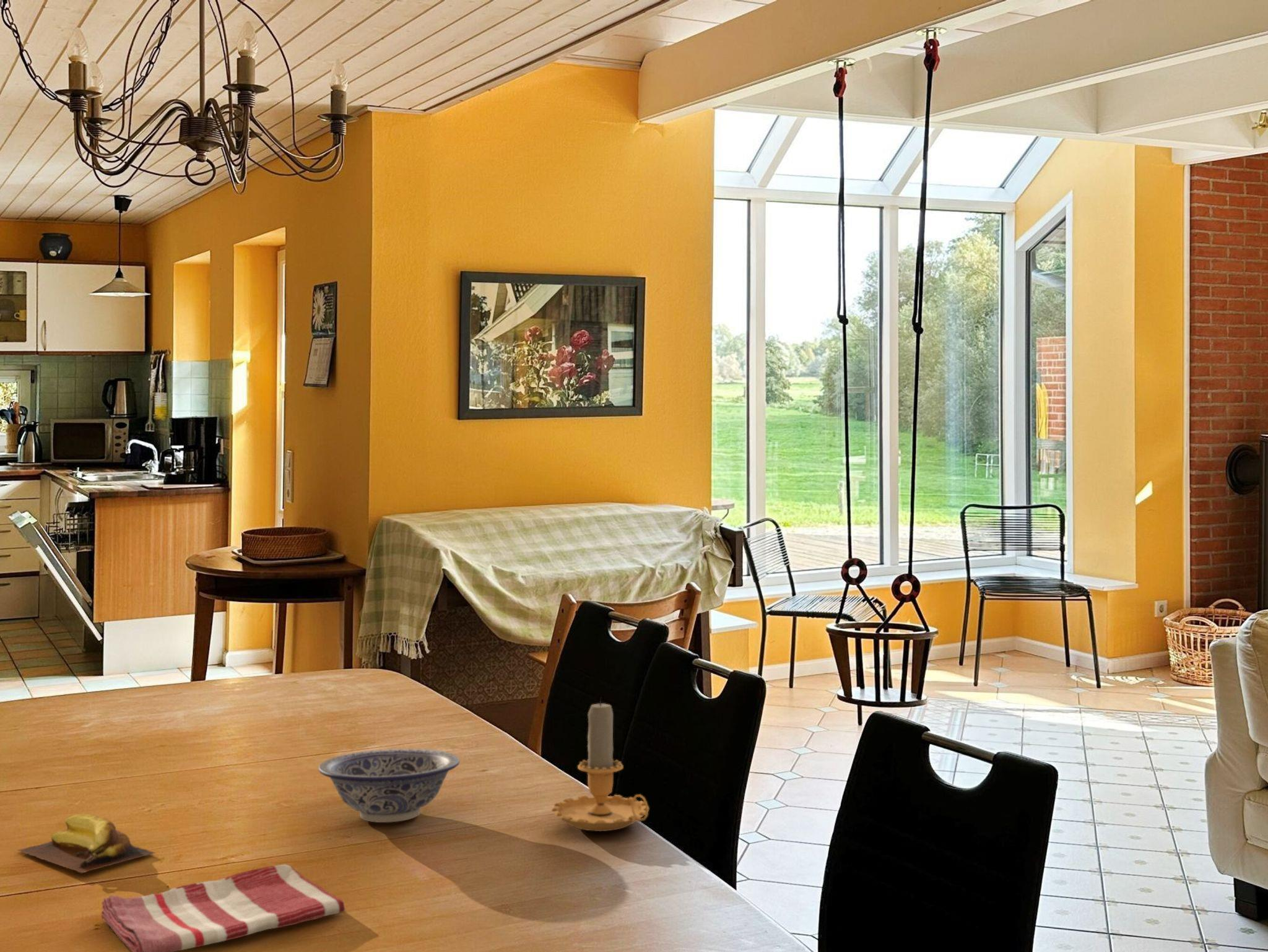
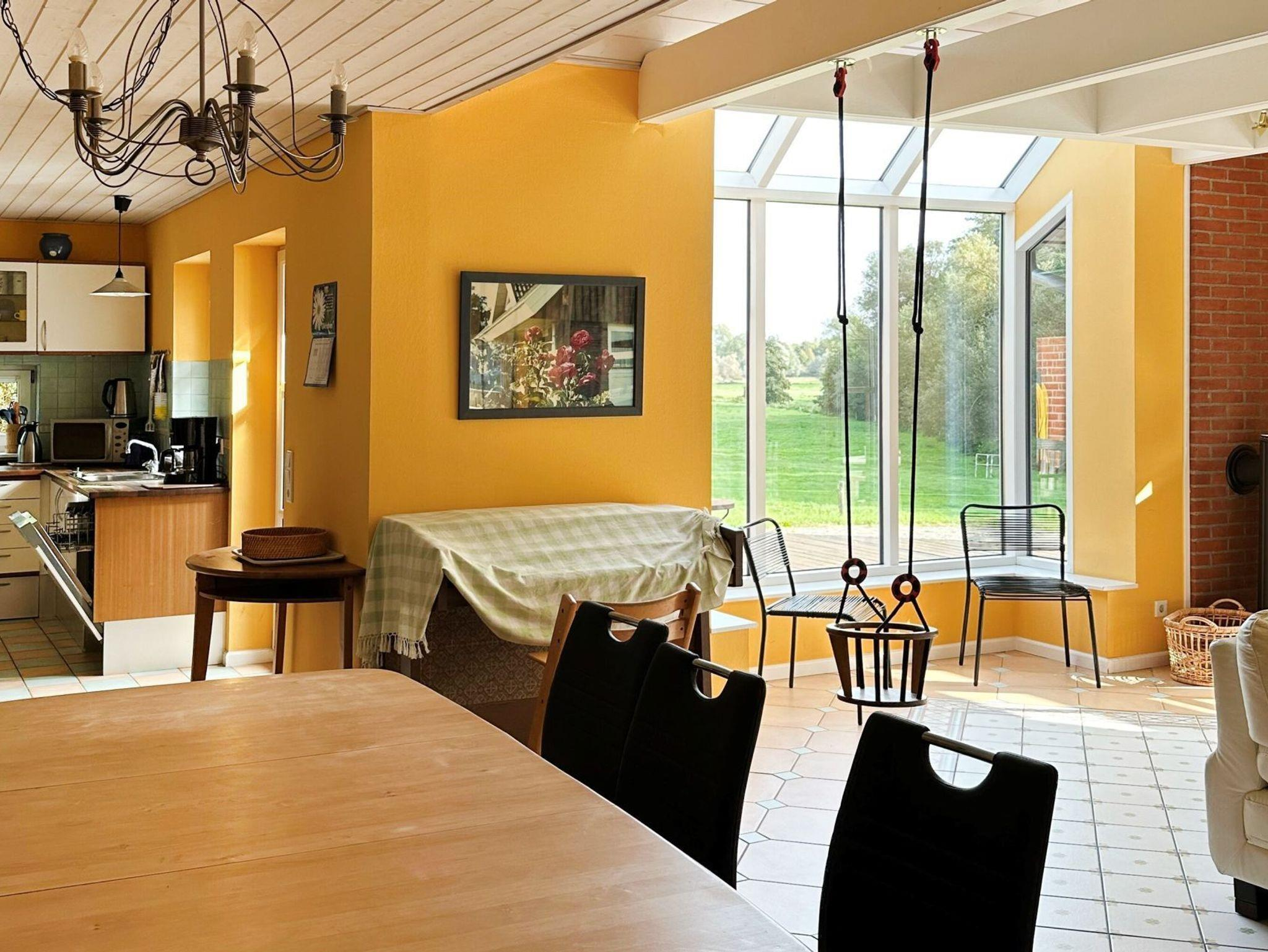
- bowl [318,748,460,823]
- banana [17,813,156,873]
- dish towel [101,863,346,952]
- candle [551,697,649,832]
